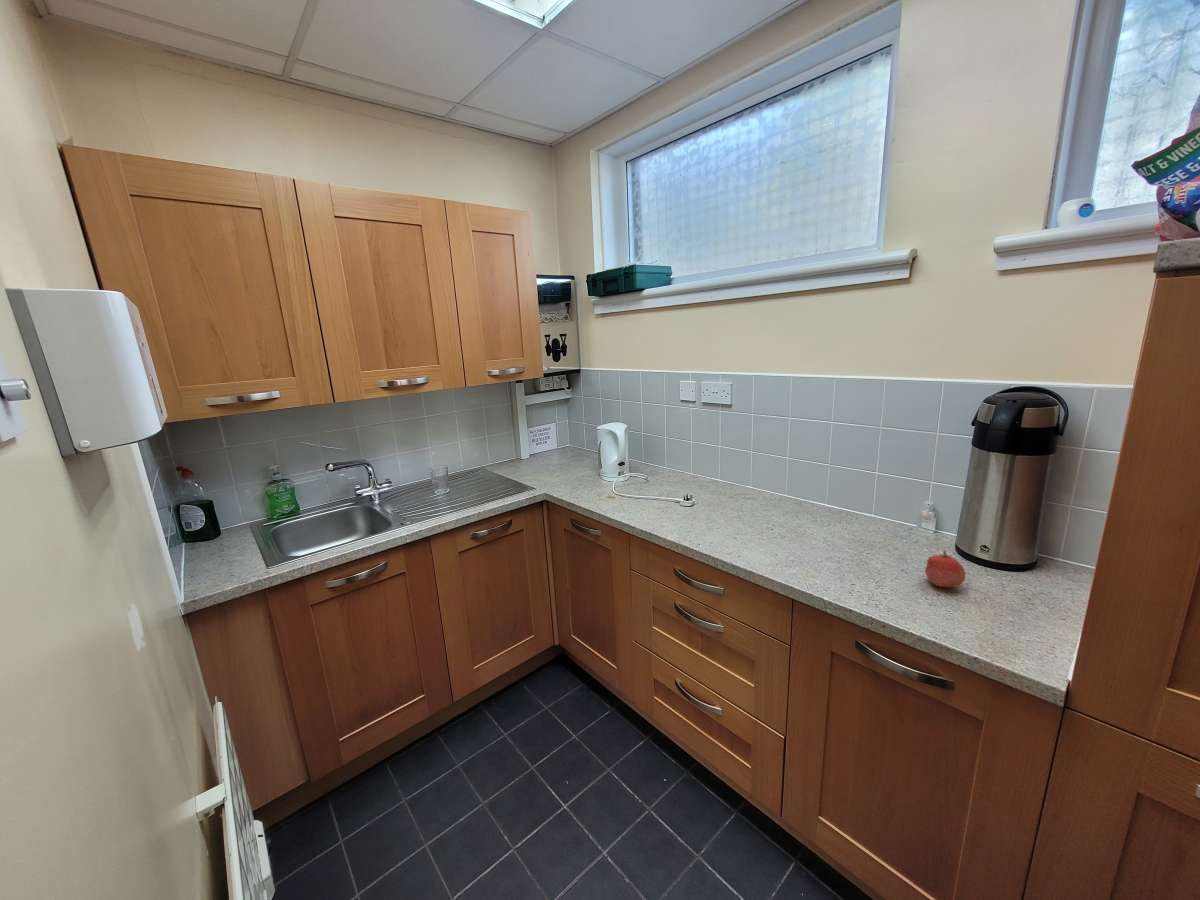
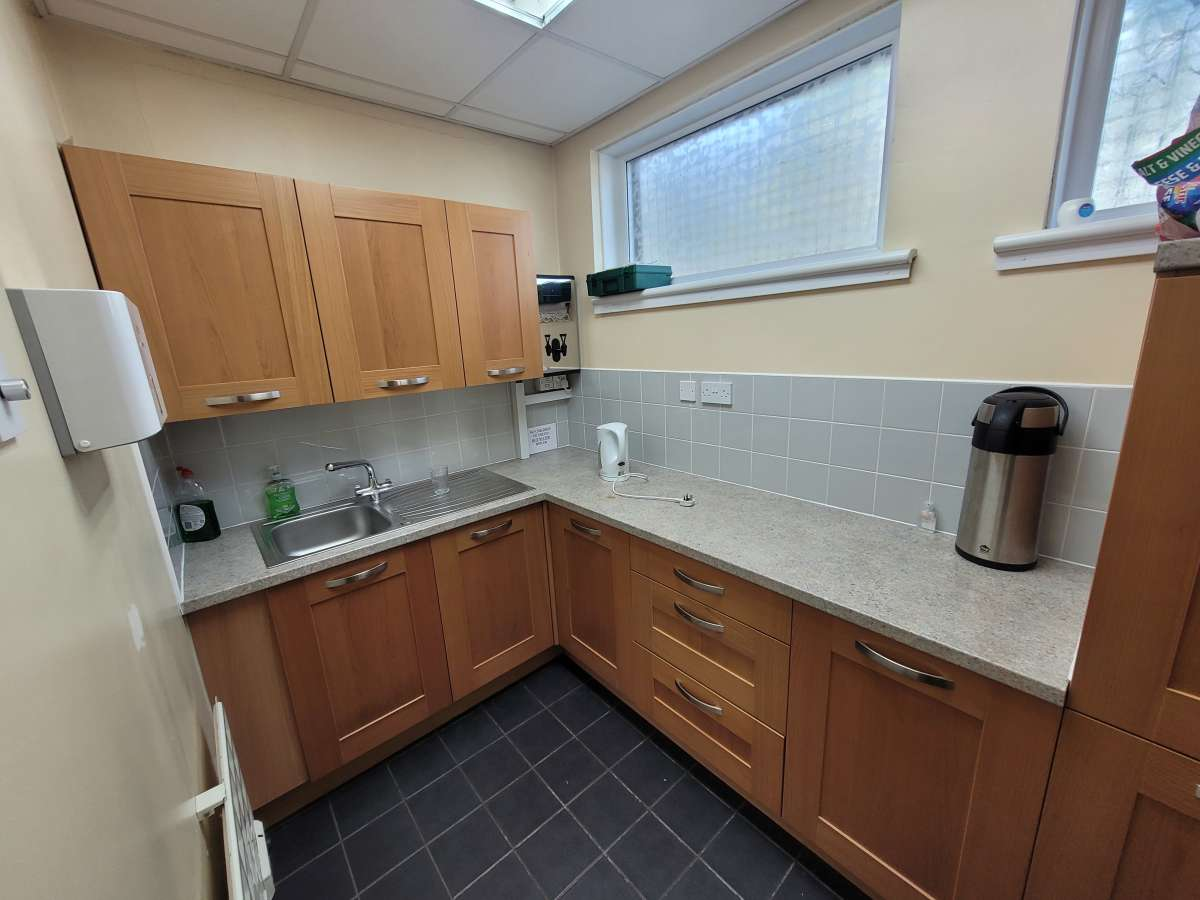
- apple [924,549,966,588]
